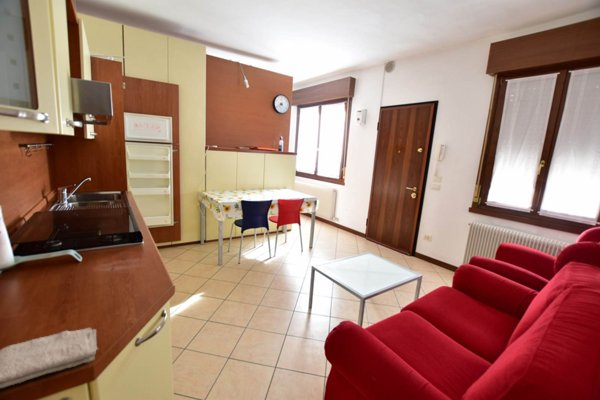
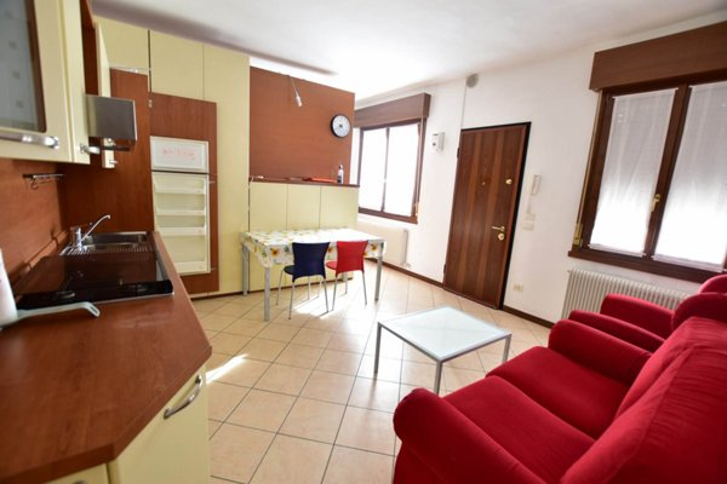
- washcloth [0,327,99,389]
